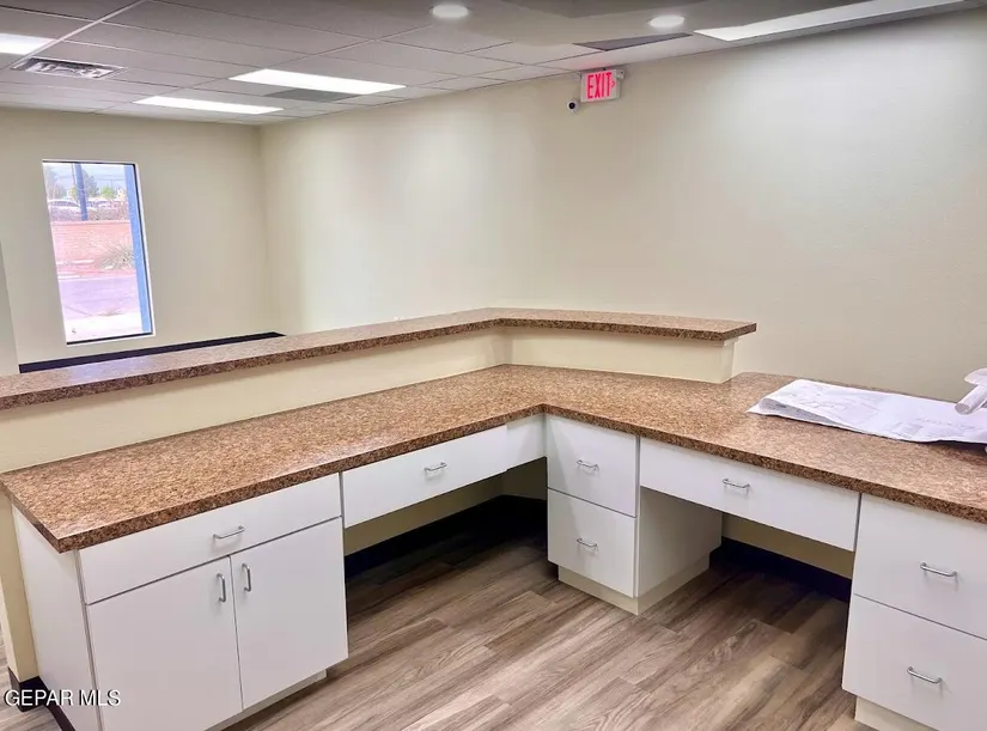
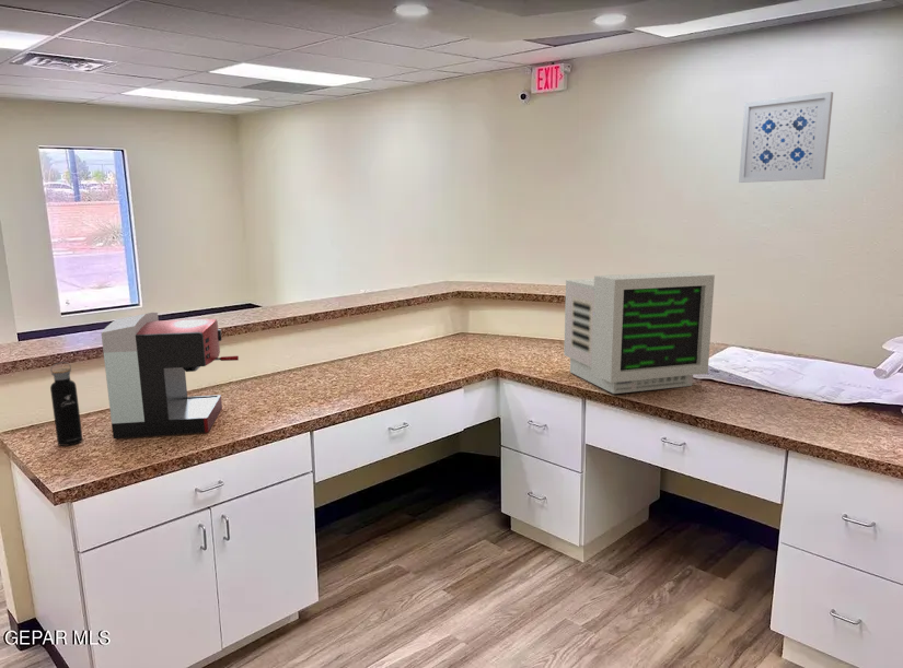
+ water bottle [49,361,84,447]
+ wall art [738,91,834,184]
+ computer monitor [563,271,716,395]
+ coffee maker [101,312,240,440]
